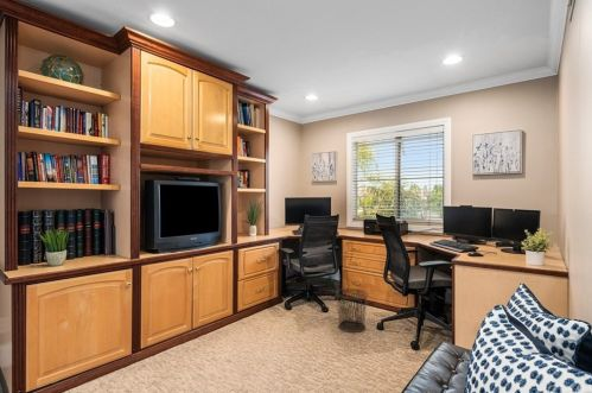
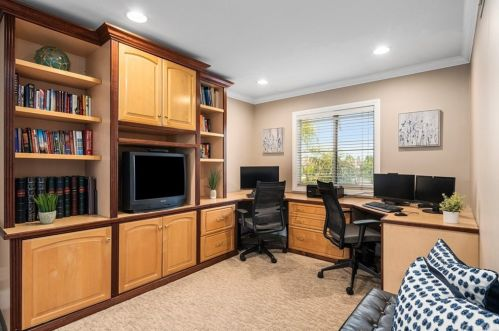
- waste bin [335,287,369,334]
